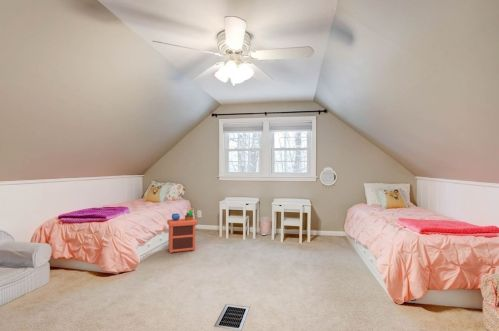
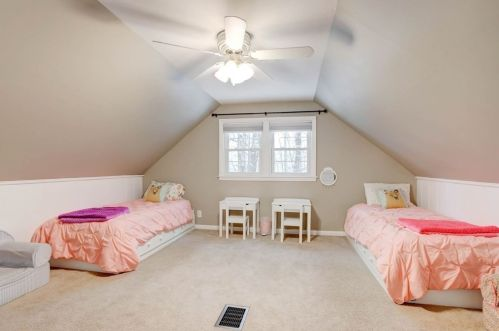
- nightstand [166,207,198,254]
